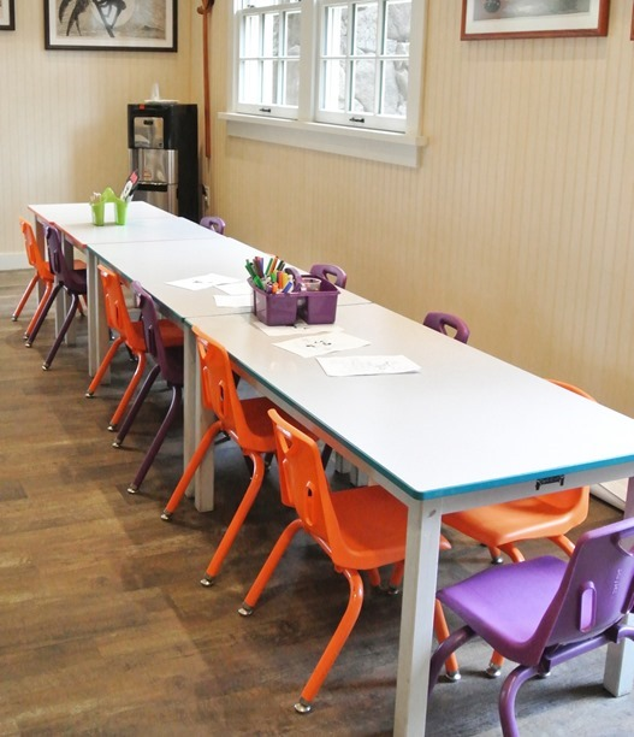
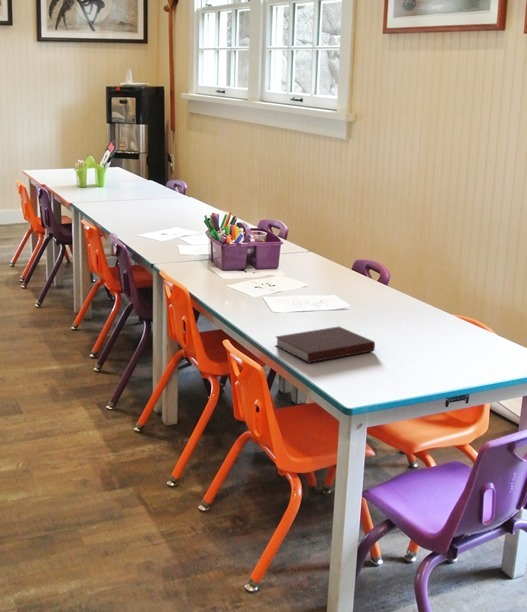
+ notebook [274,326,376,364]
